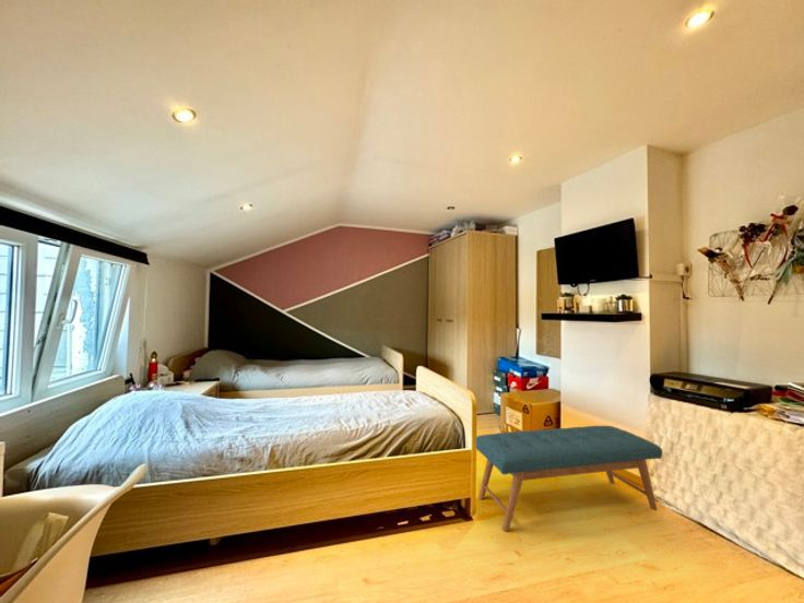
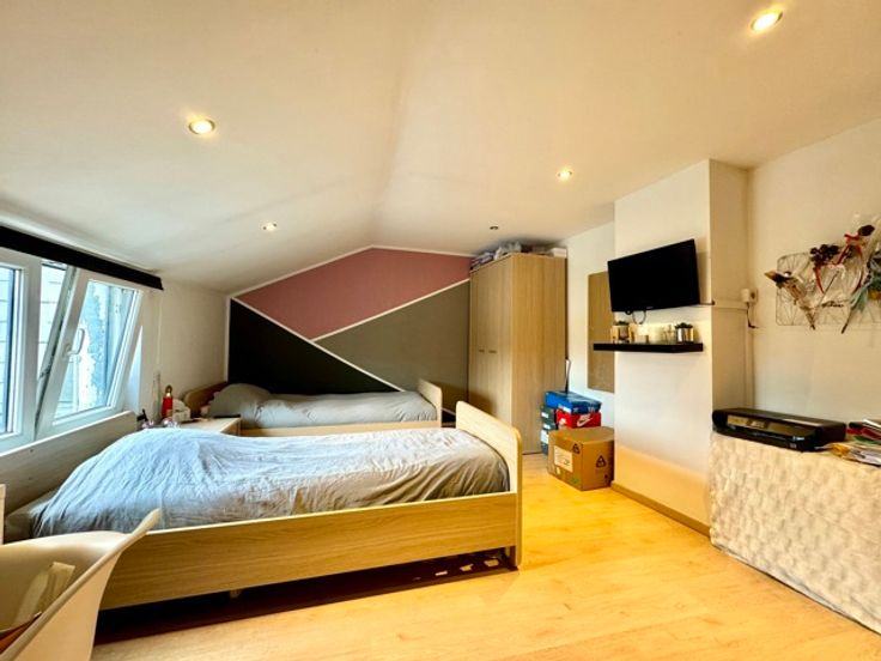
- bench [475,425,663,532]
